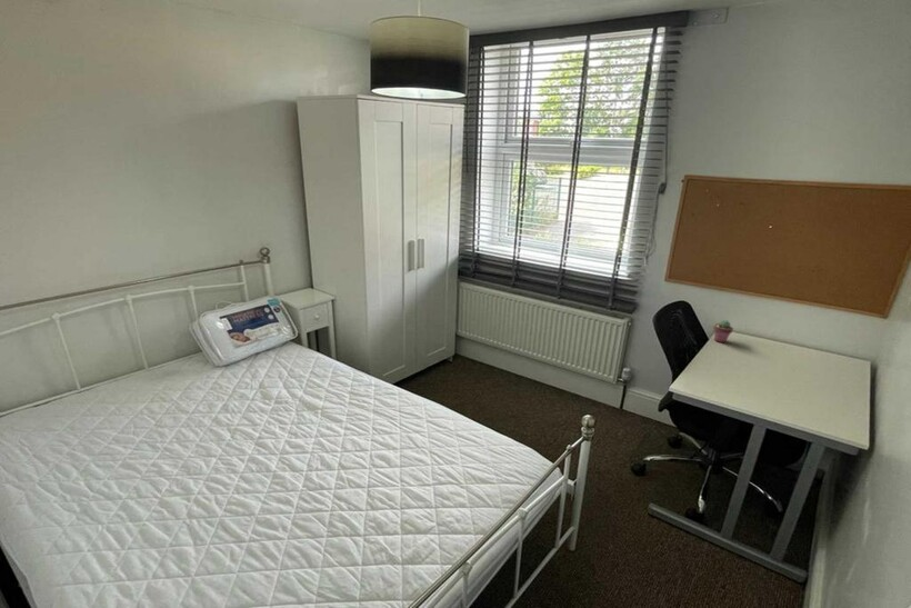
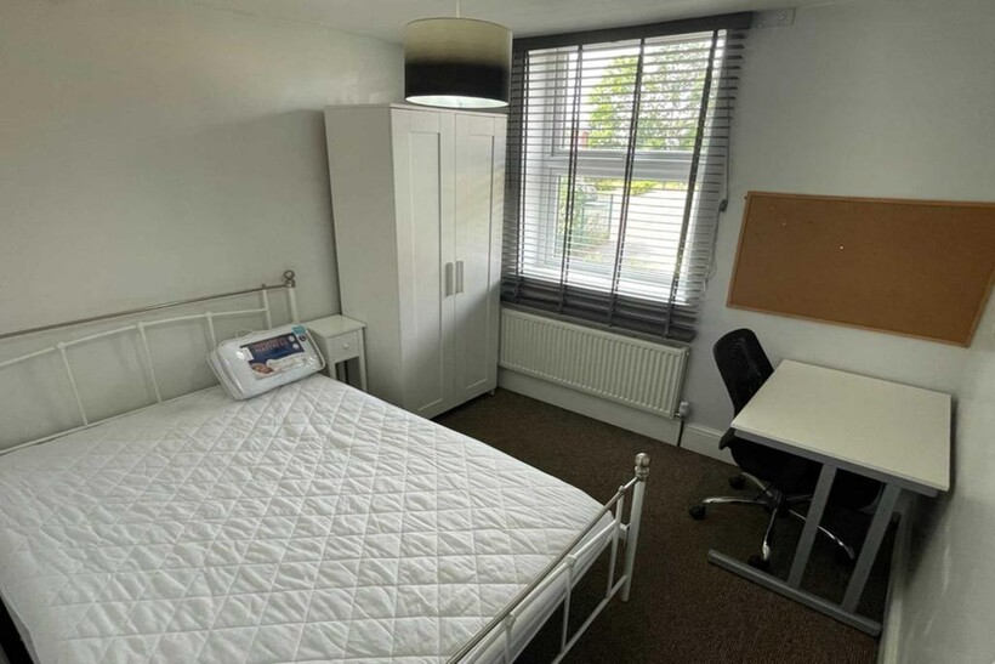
- potted succulent [713,319,734,343]
